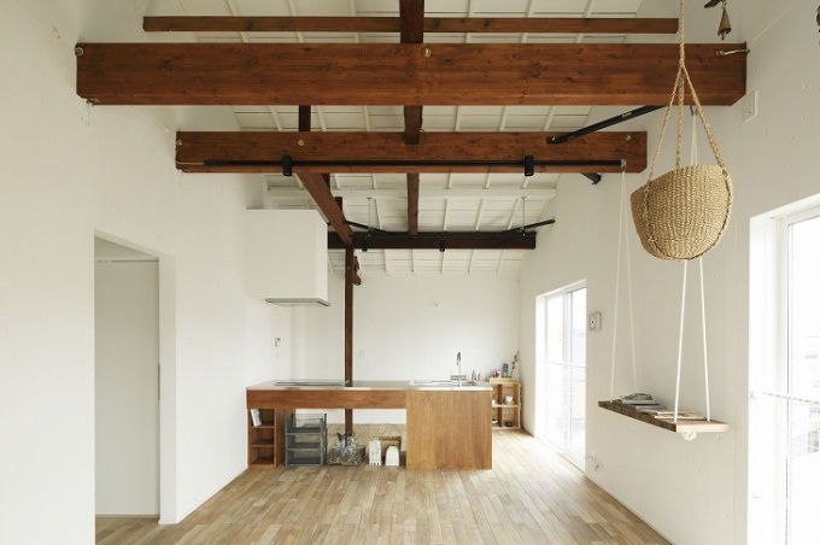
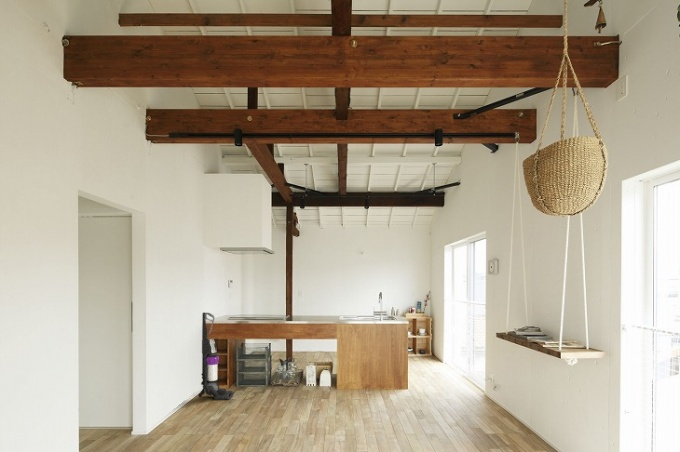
+ vacuum cleaner [197,311,235,401]
